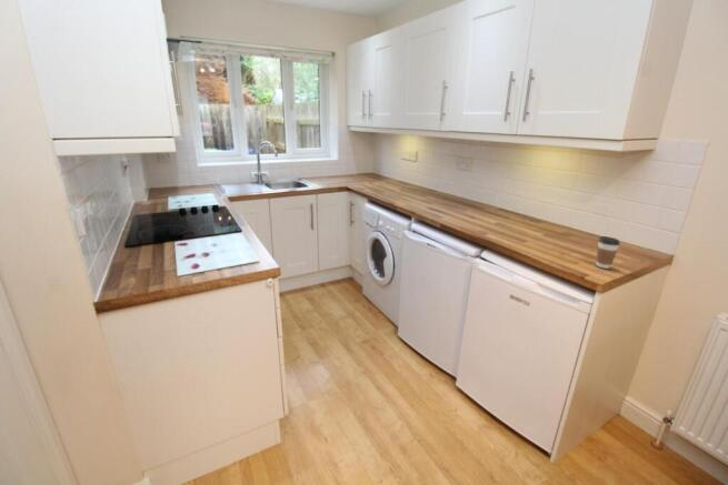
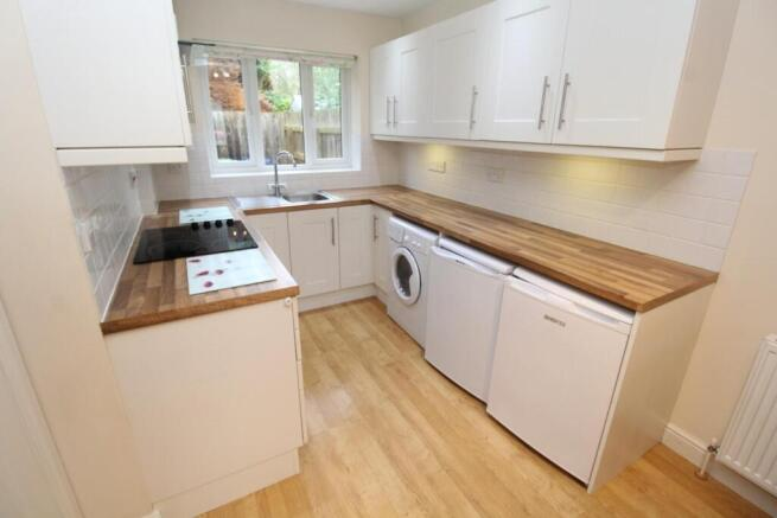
- coffee cup [596,235,621,270]
